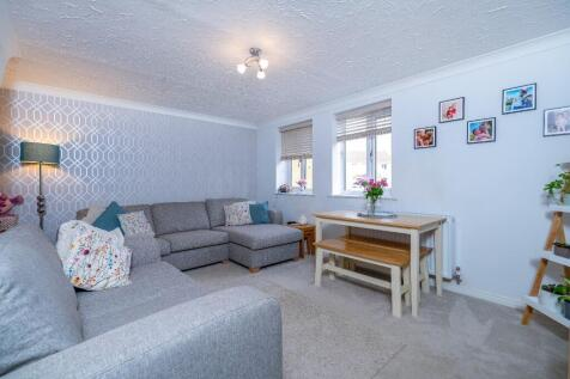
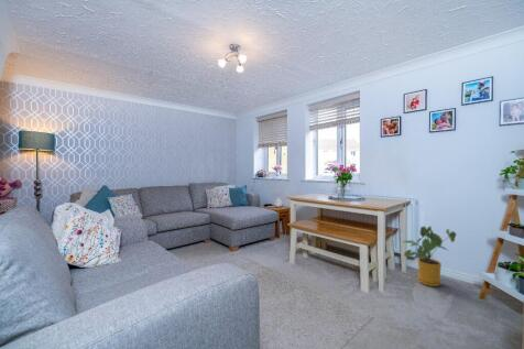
+ house plant [402,226,458,287]
